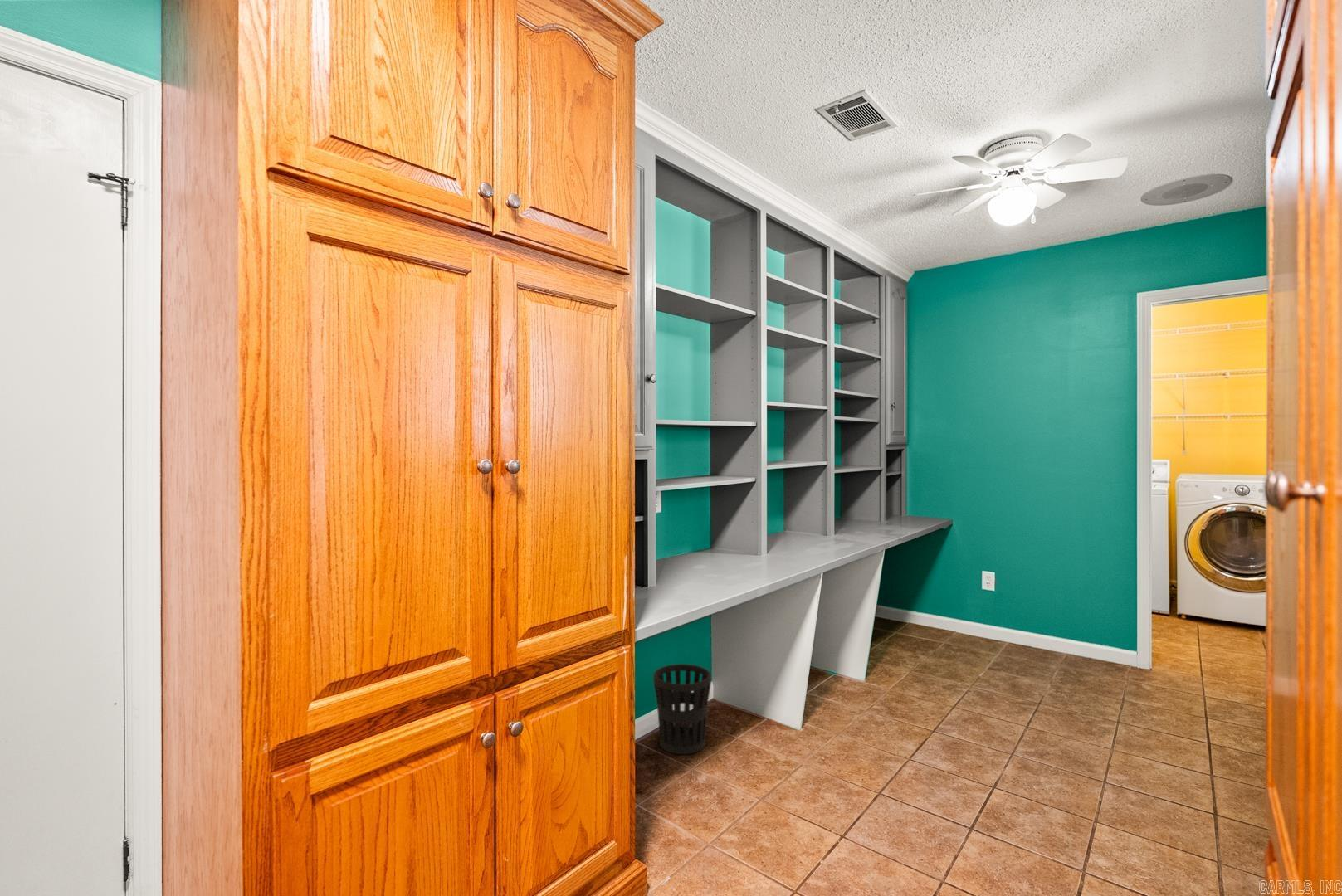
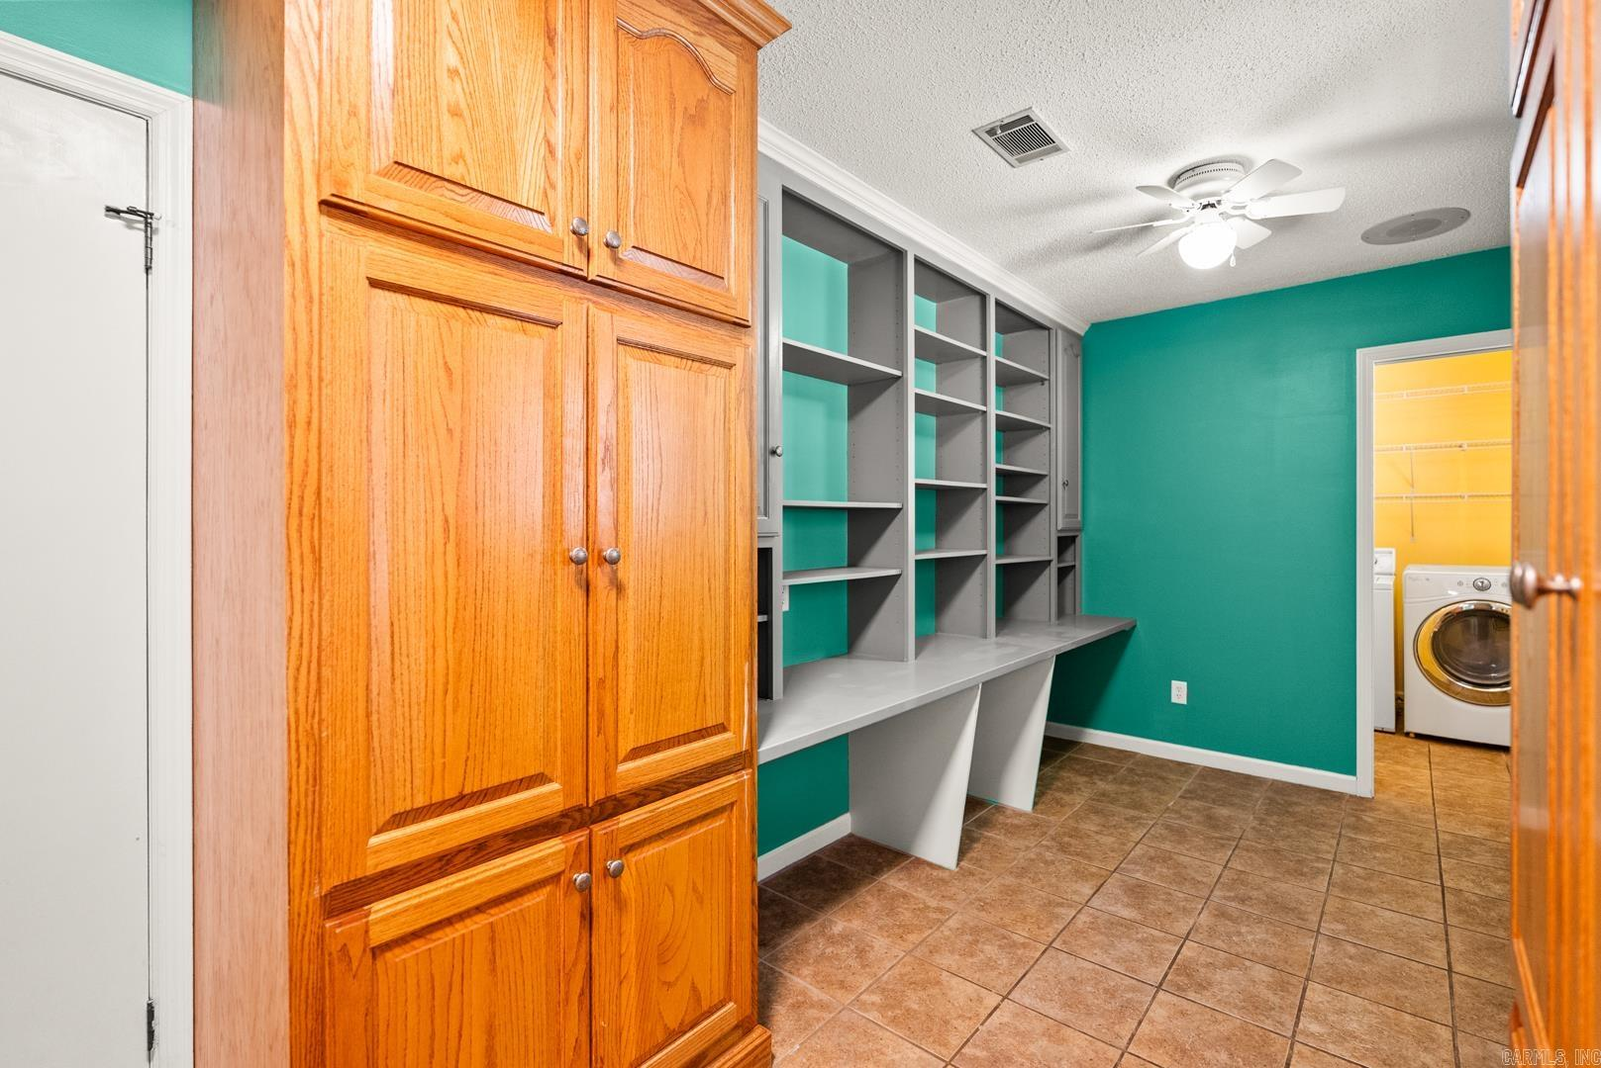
- wastebasket [652,663,712,755]
